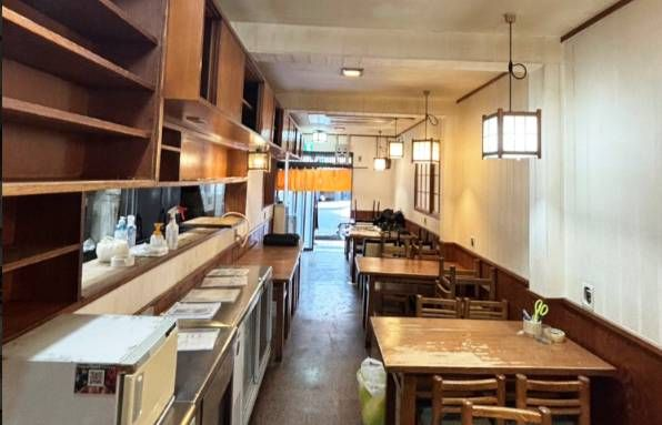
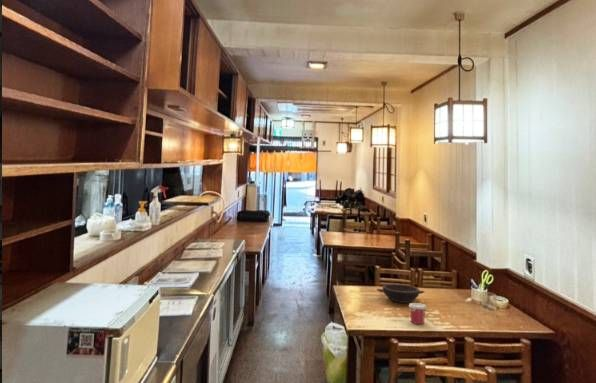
+ bowl [376,284,426,304]
+ cup [408,302,428,325]
